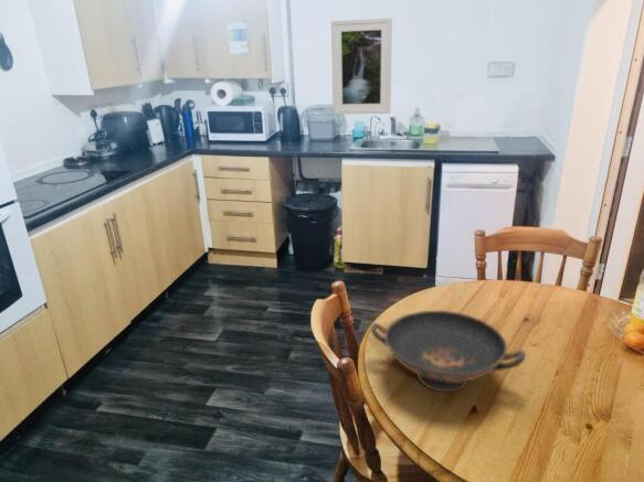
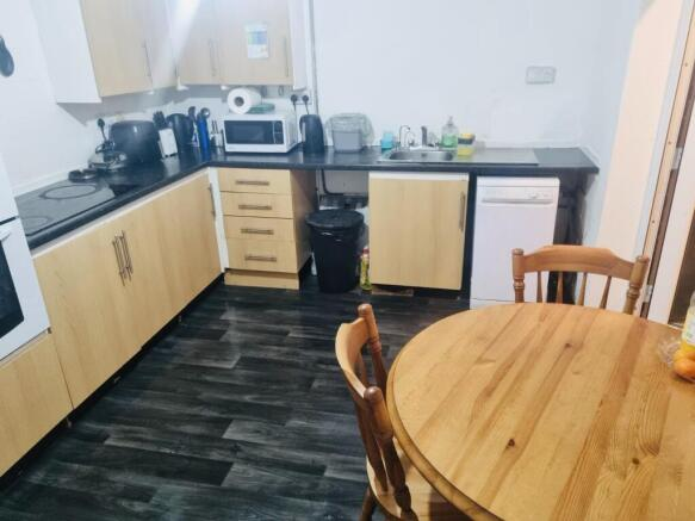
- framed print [330,17,393,115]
- decorative bowl [370,310,527,393]
